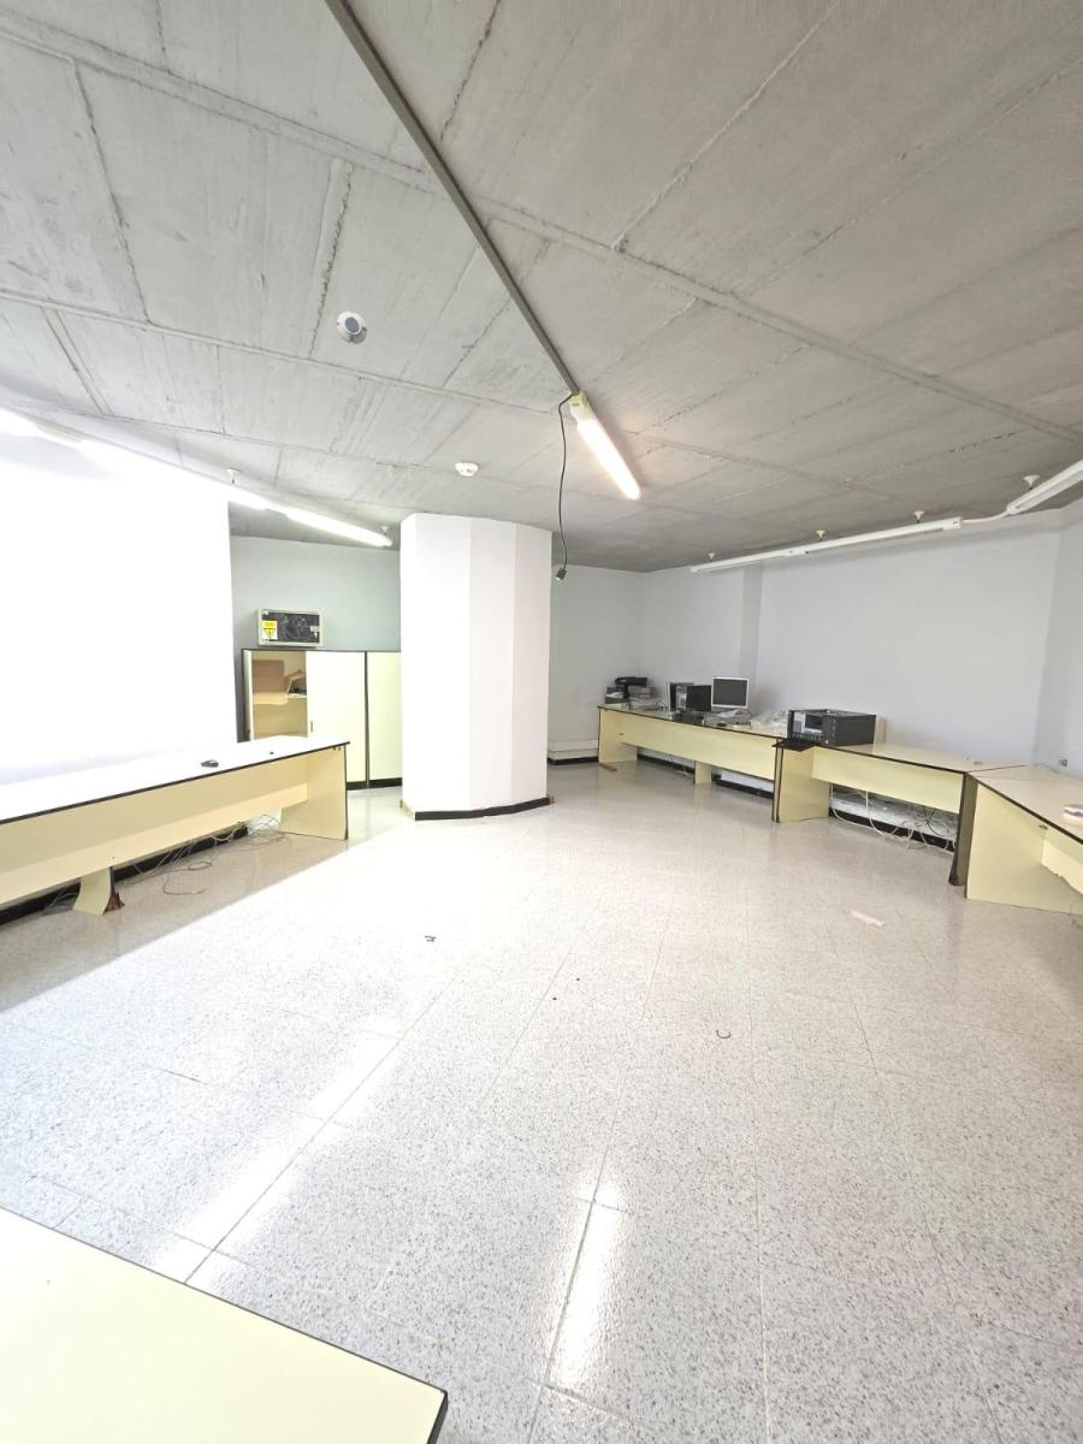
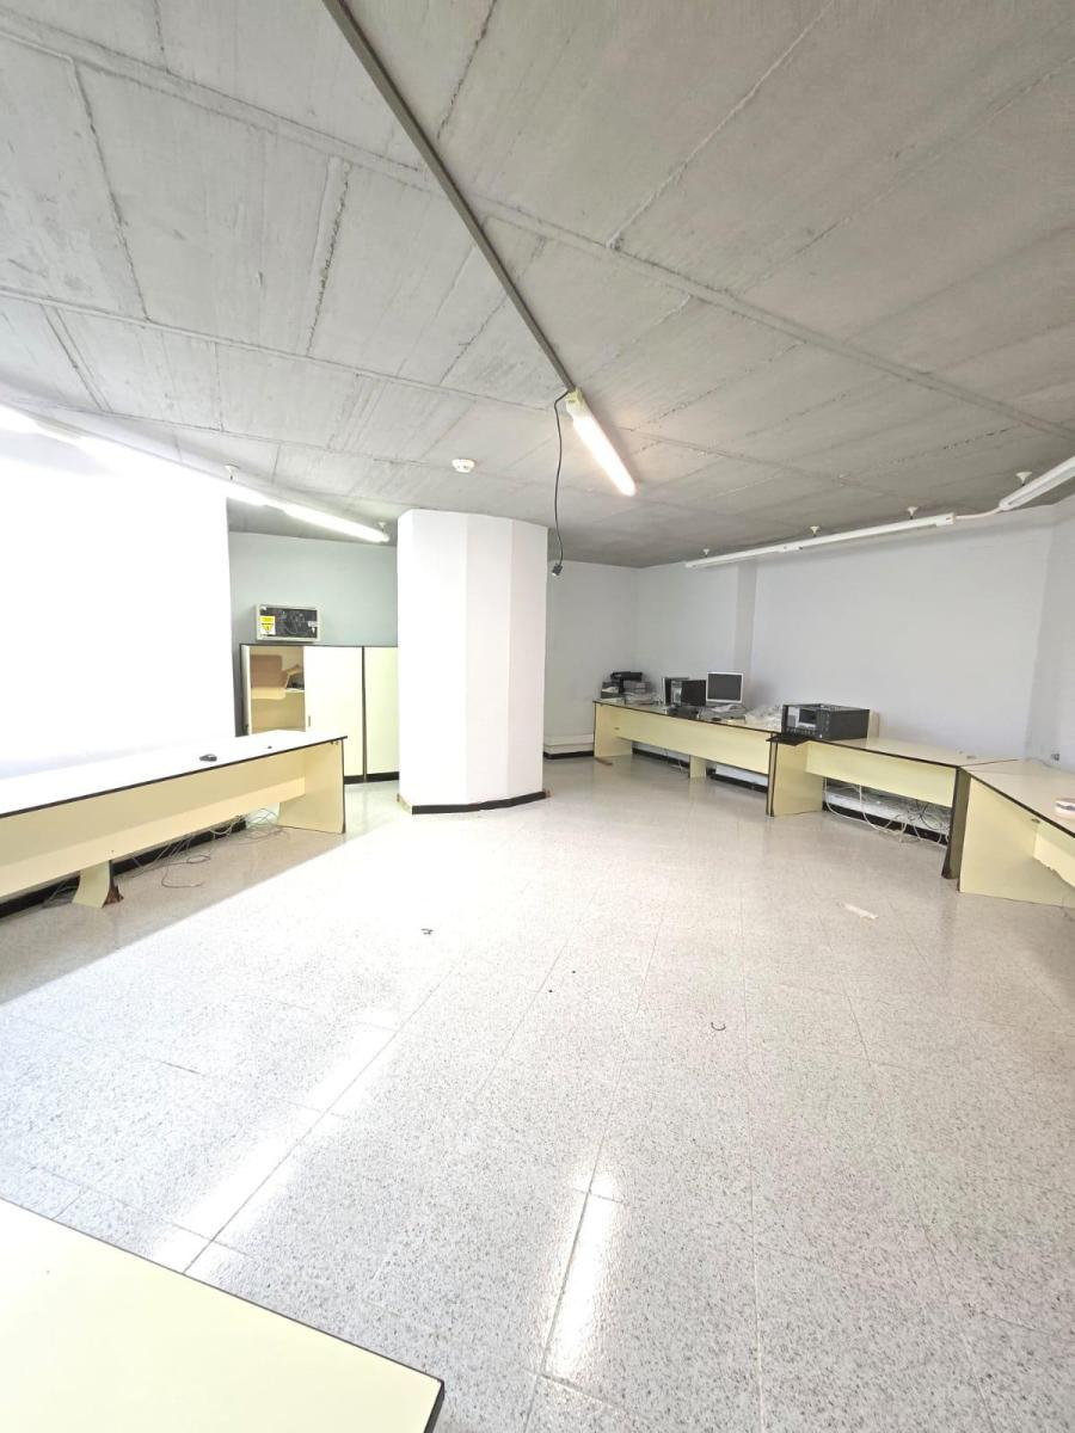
- smoke detector [336,310,368,345]
